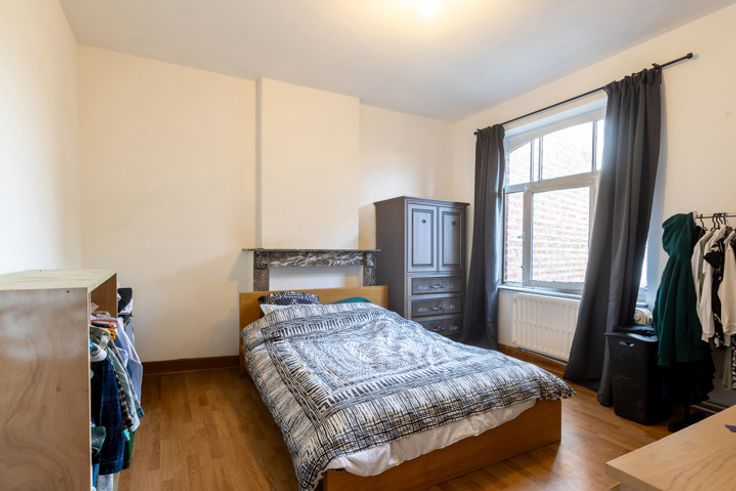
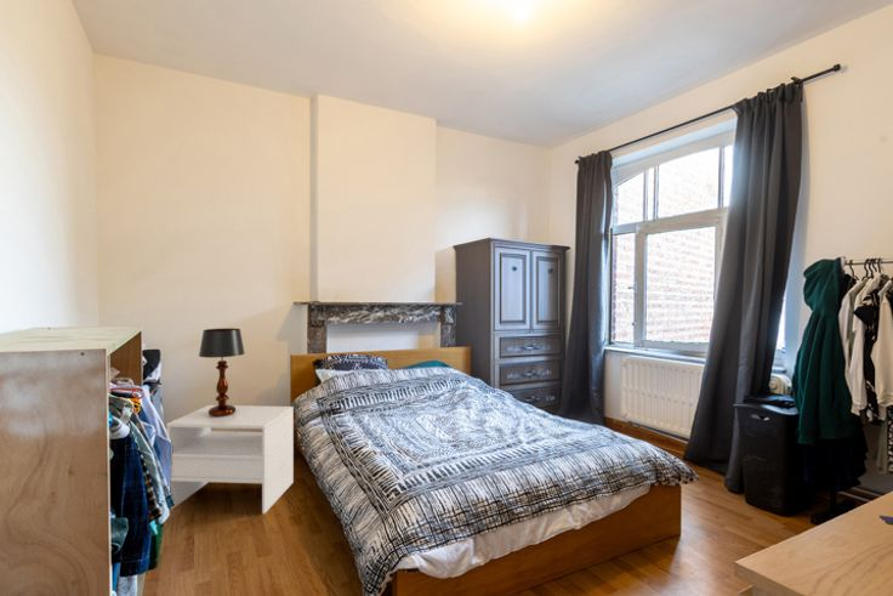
+ table lamp [198,328,245,416]
+ nightstand [165,404,295,515]
